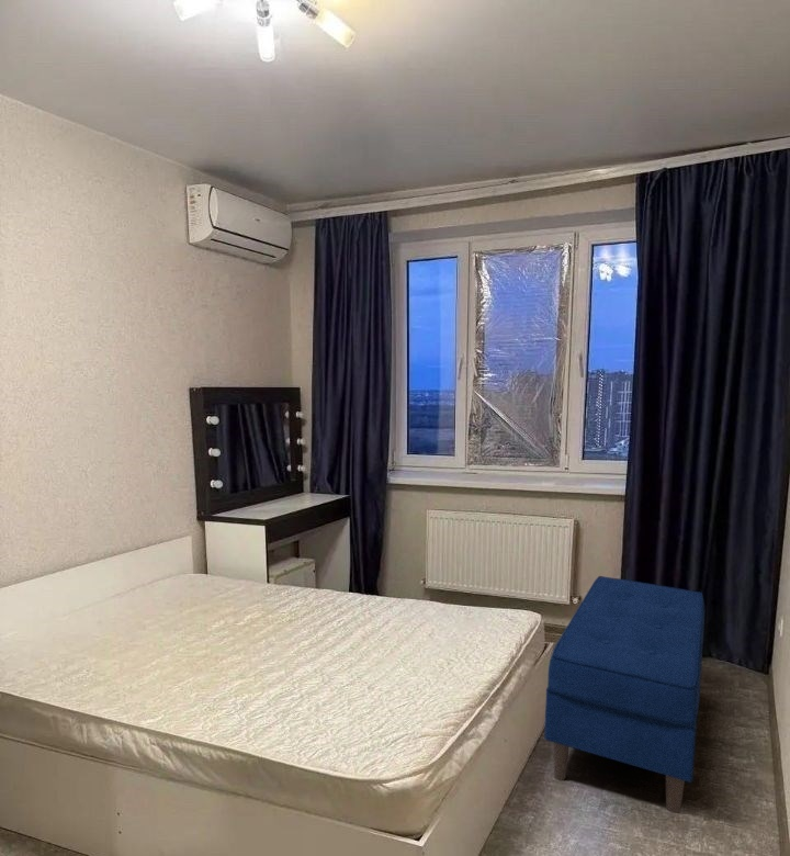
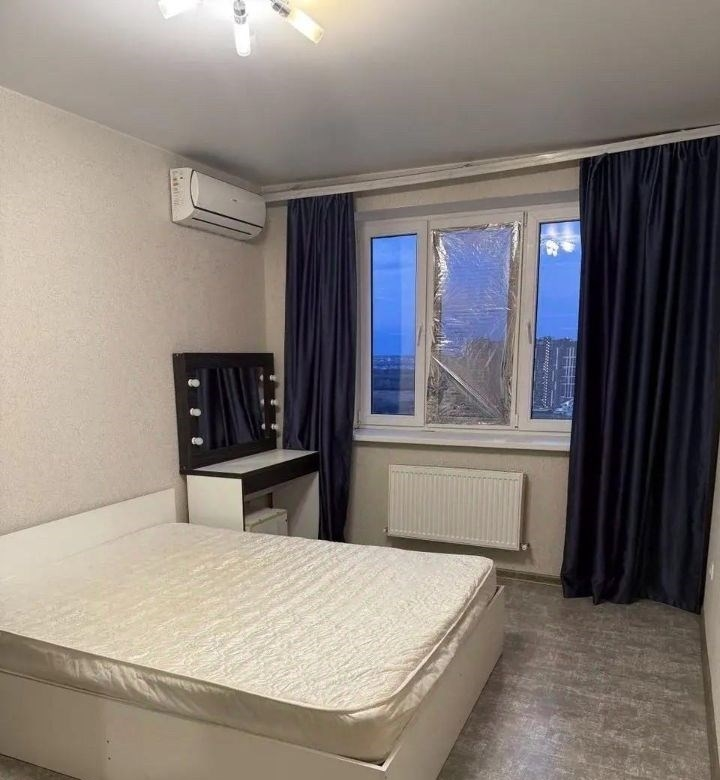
- bench [543,575,706,814]
